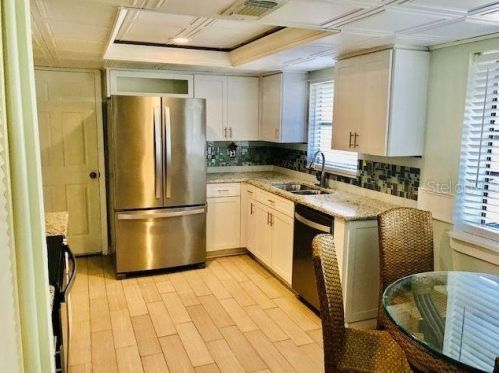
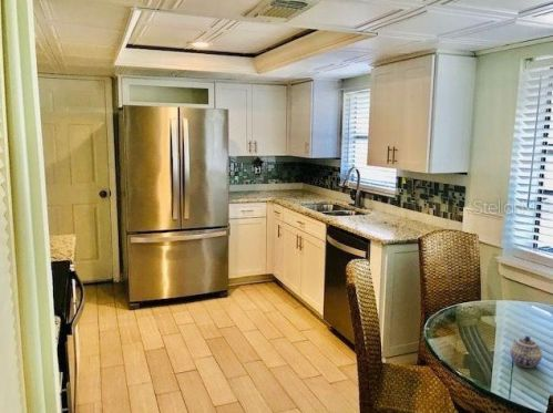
+ teapot [509,334,543,369]
